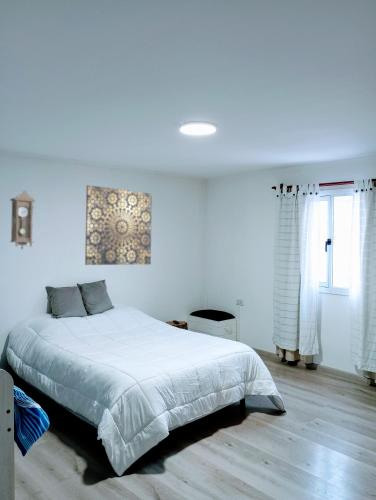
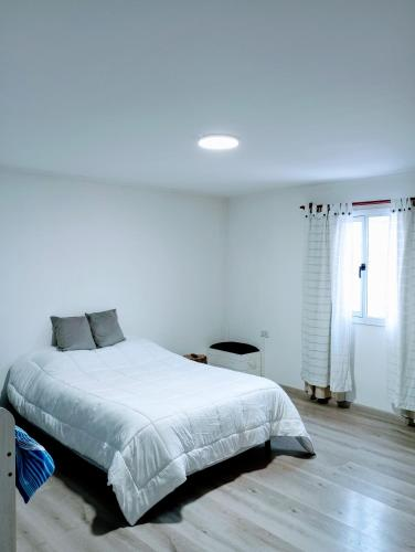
- pendulum clock [9,189,37,250]
- wall art [84,184,153,266]
